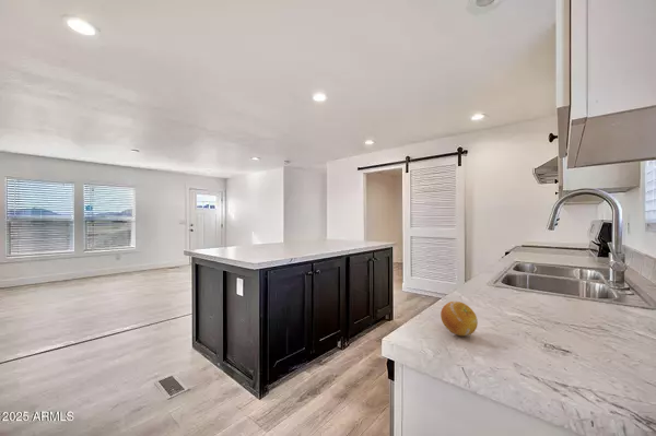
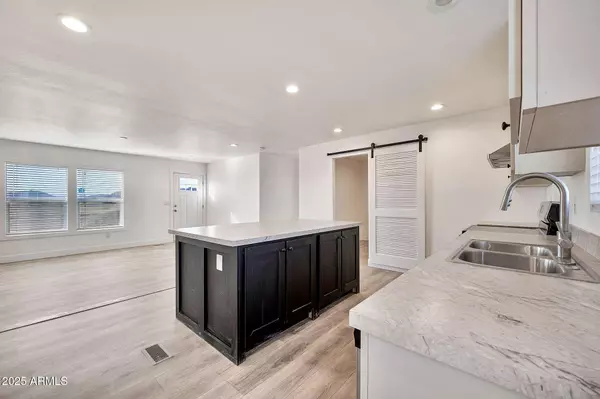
- fruit [440,301,479,337]
